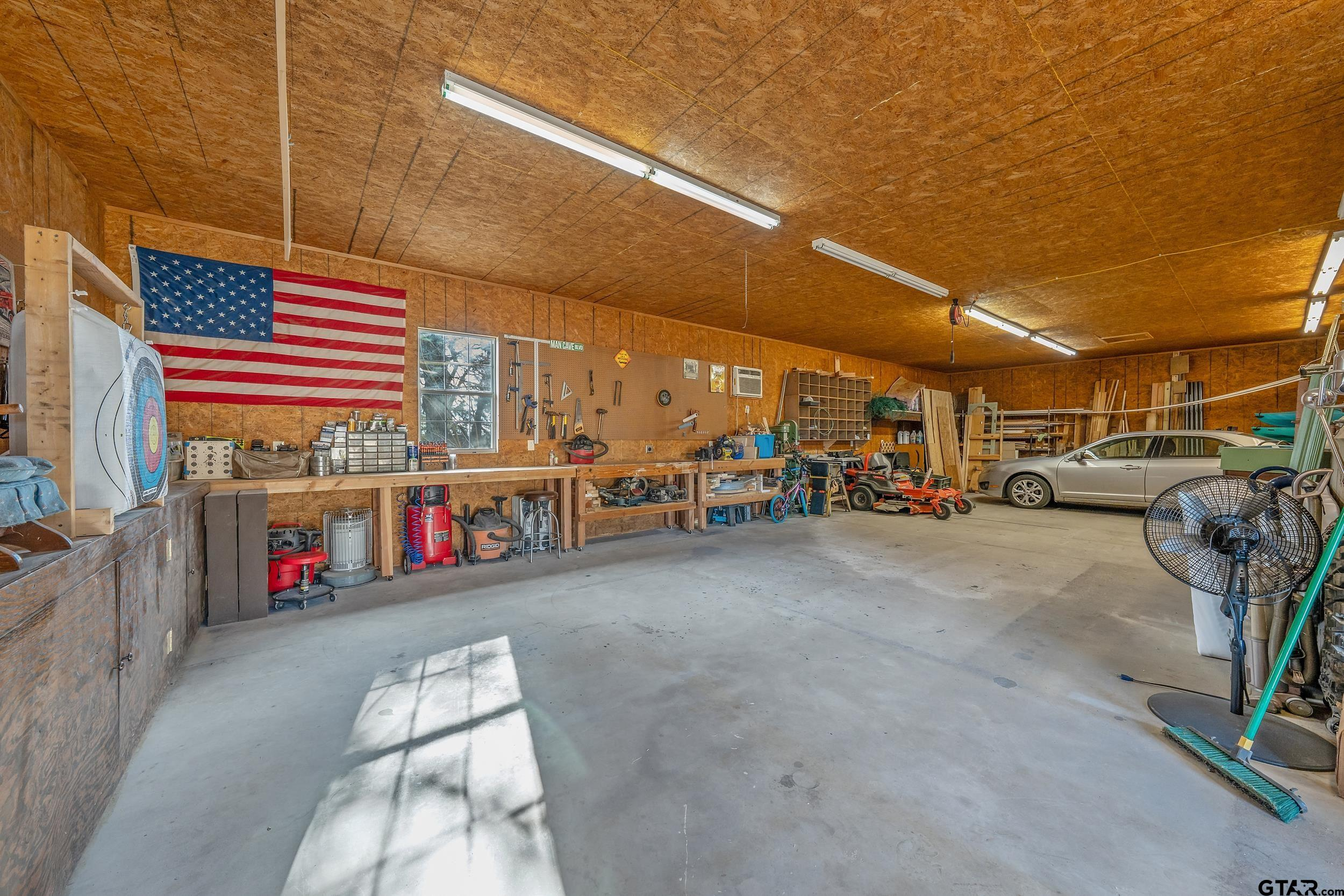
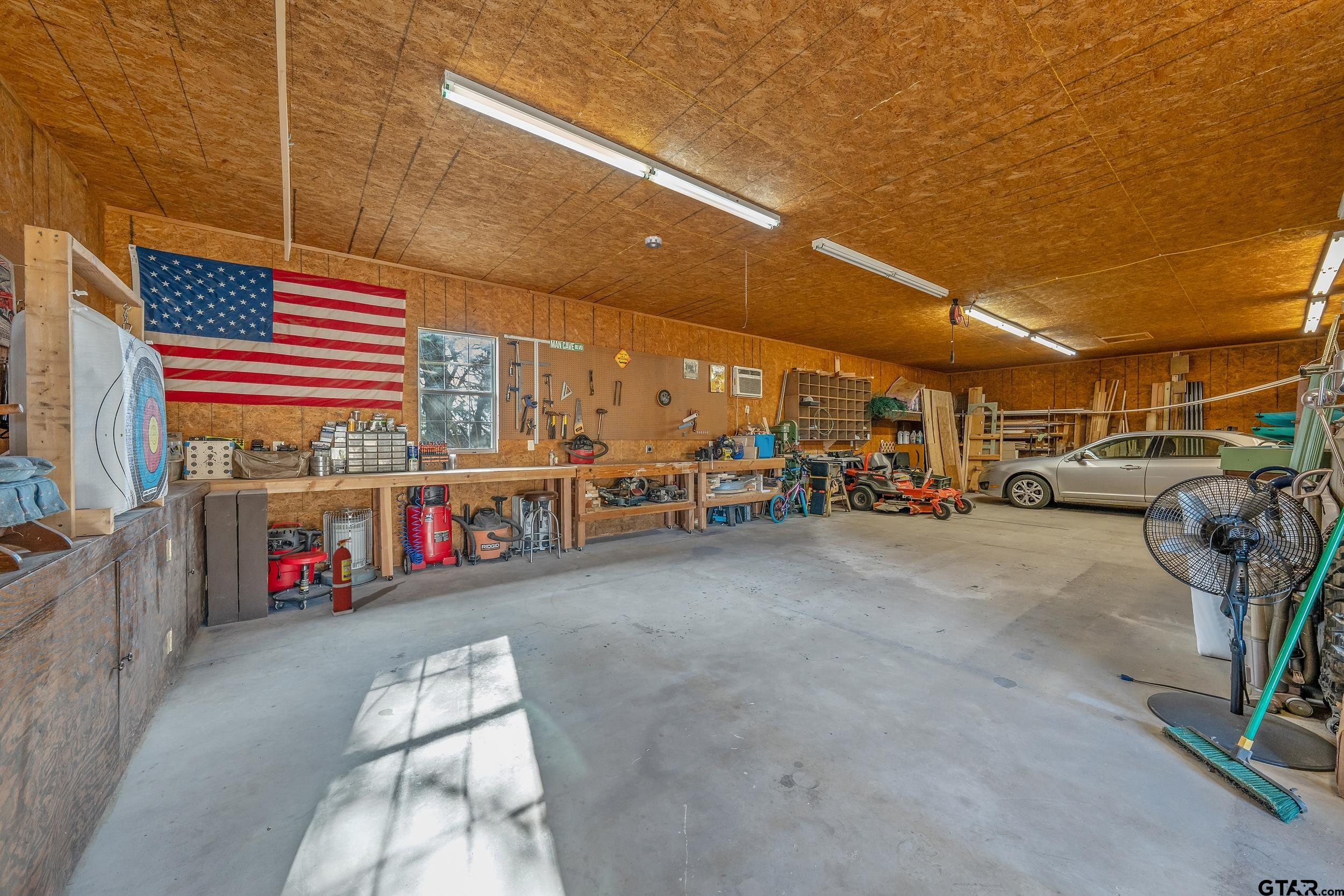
+ fire extinguisher [331,538,354,617]
+ smoke detector [645,236,662,249]
